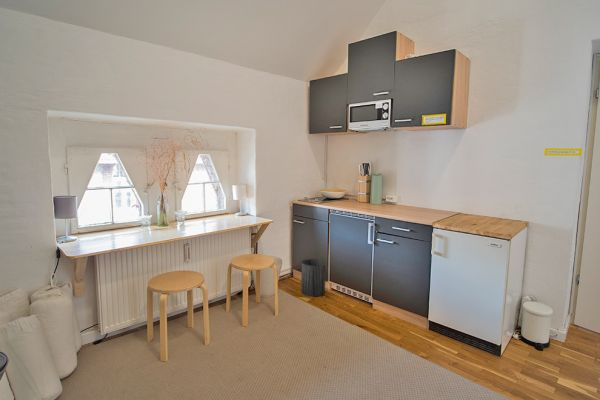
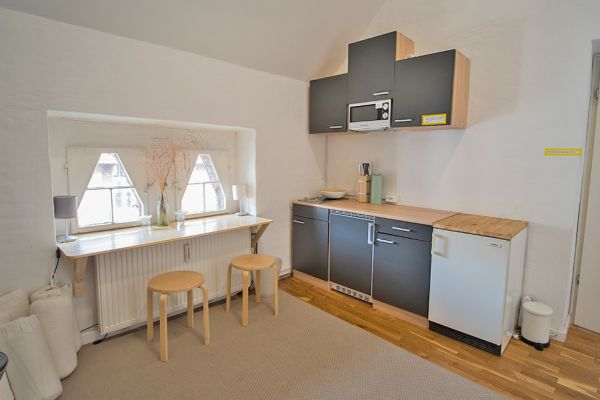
- trash can [300,258,326,297]
